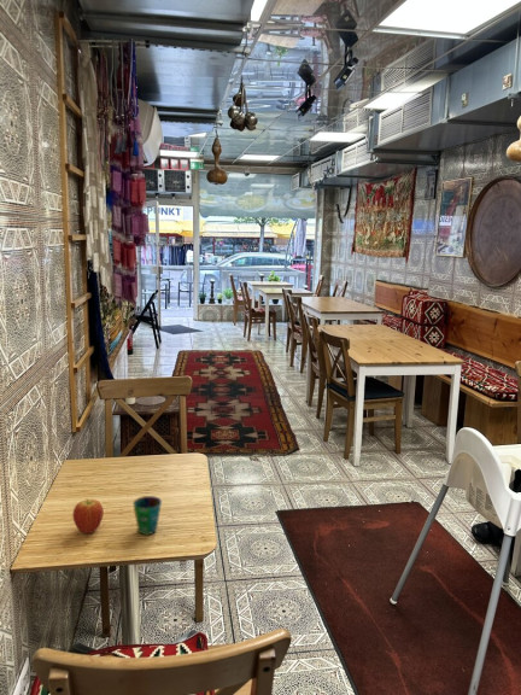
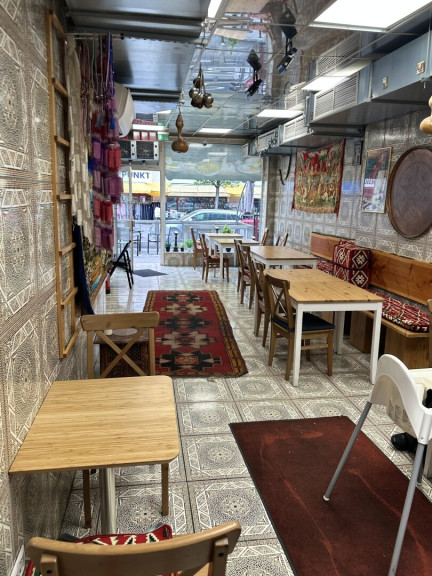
- cup [131,495,163,536]
- fruit [72,498,105,535]
